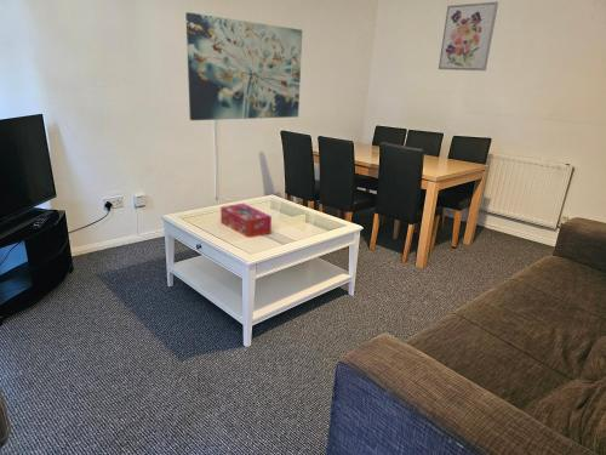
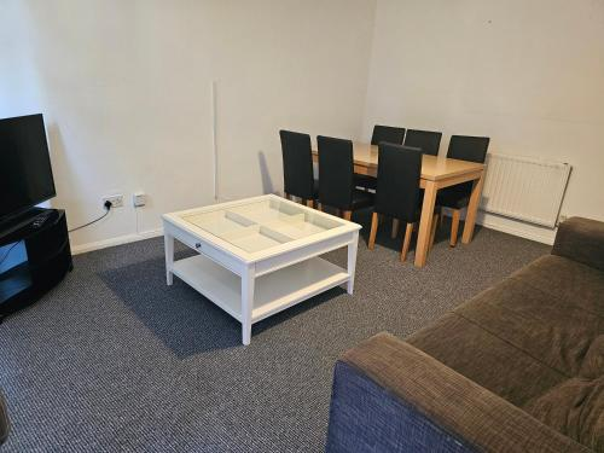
- tissue box [219,203,273,239]
- wall art [184,11,303,121]
- wall art [438,0,499,72]
